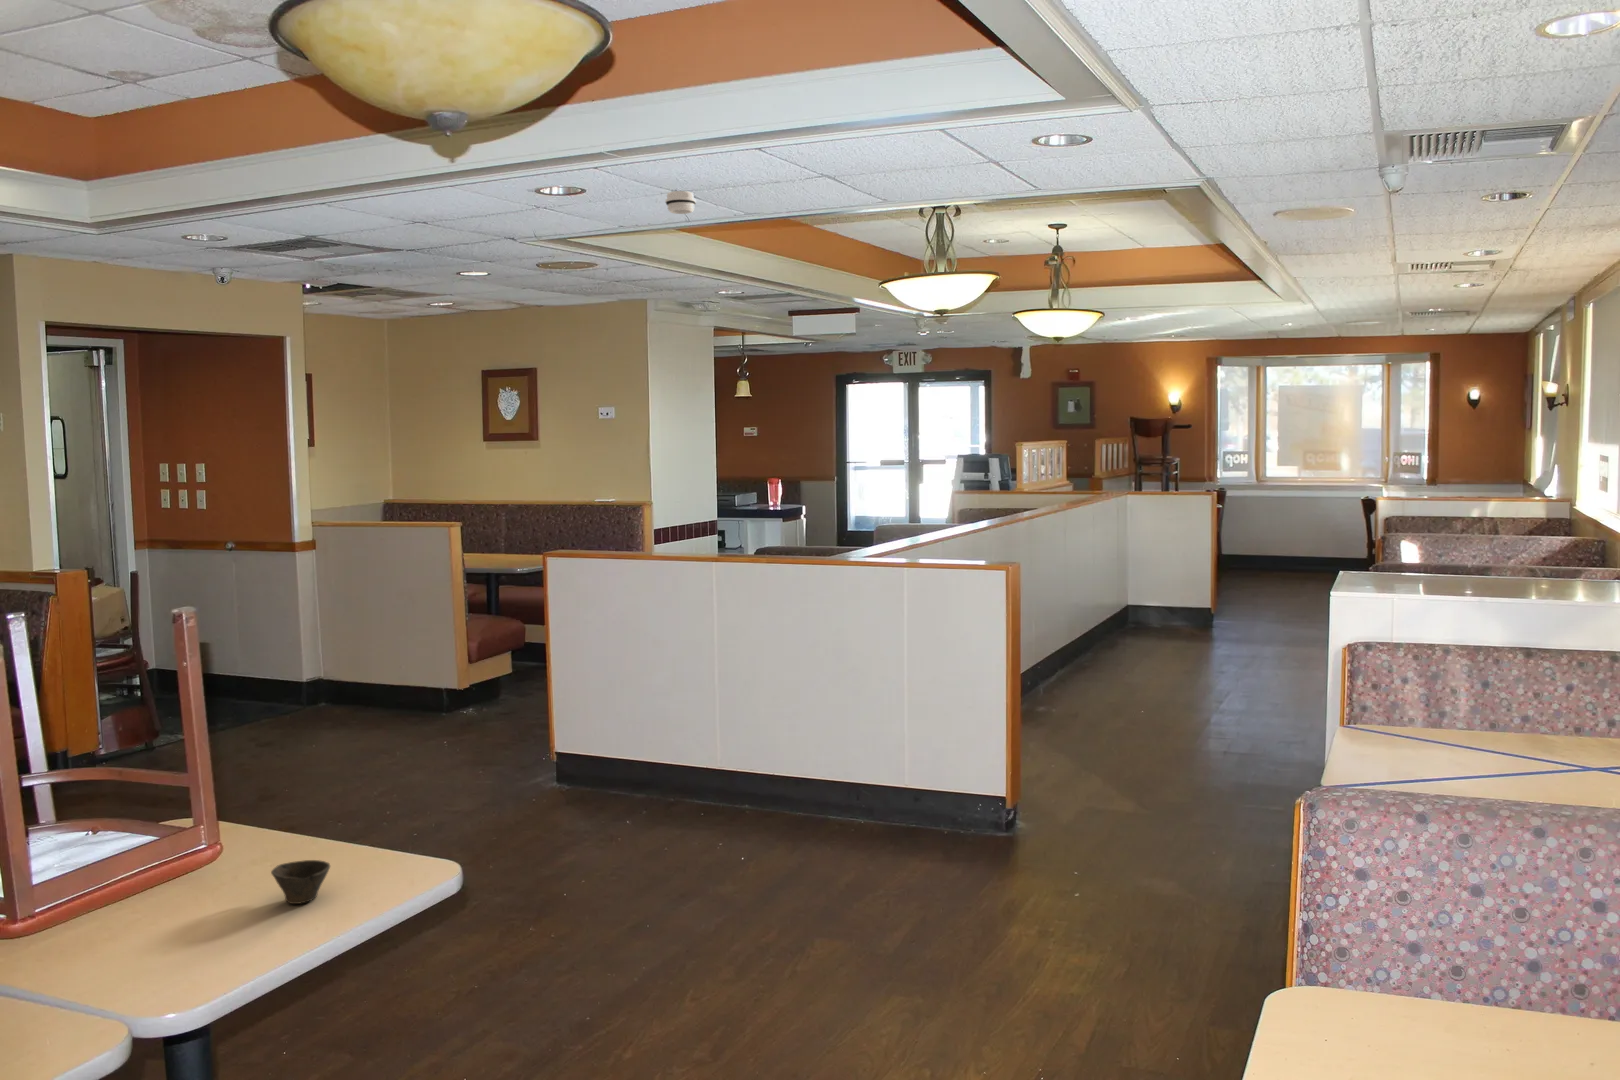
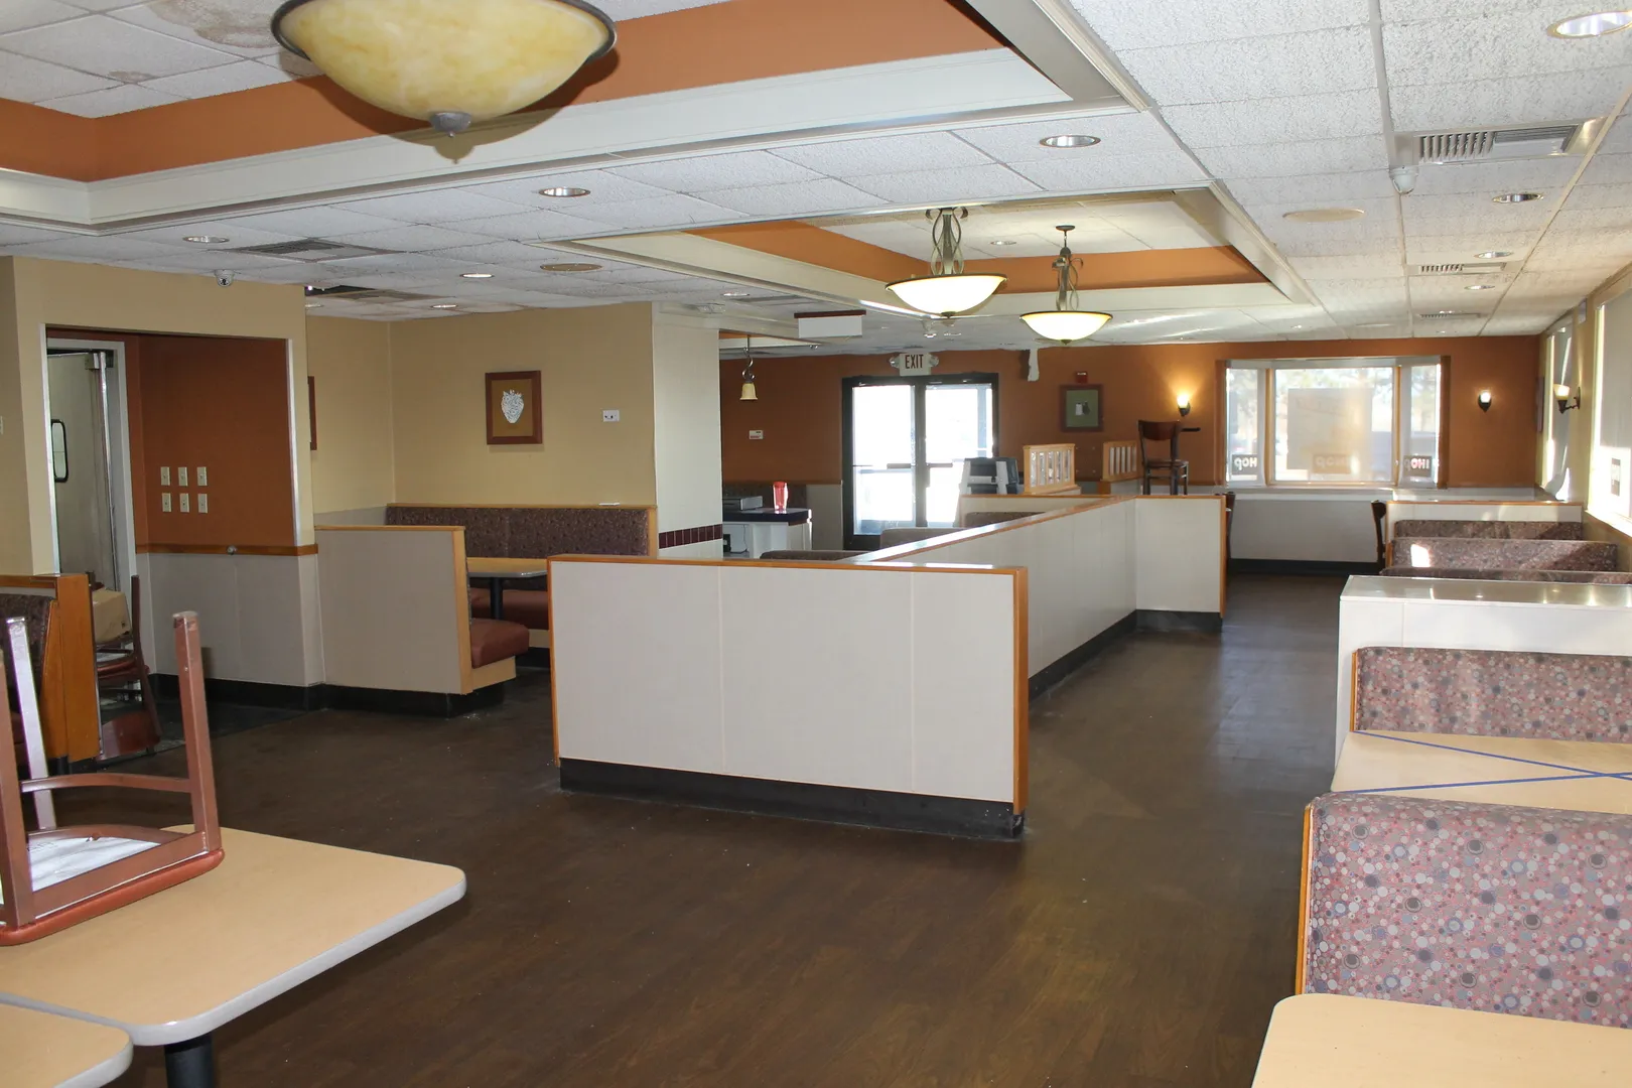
- smoke detector [664,190,697,215]
- cup [270,859,331,905]
